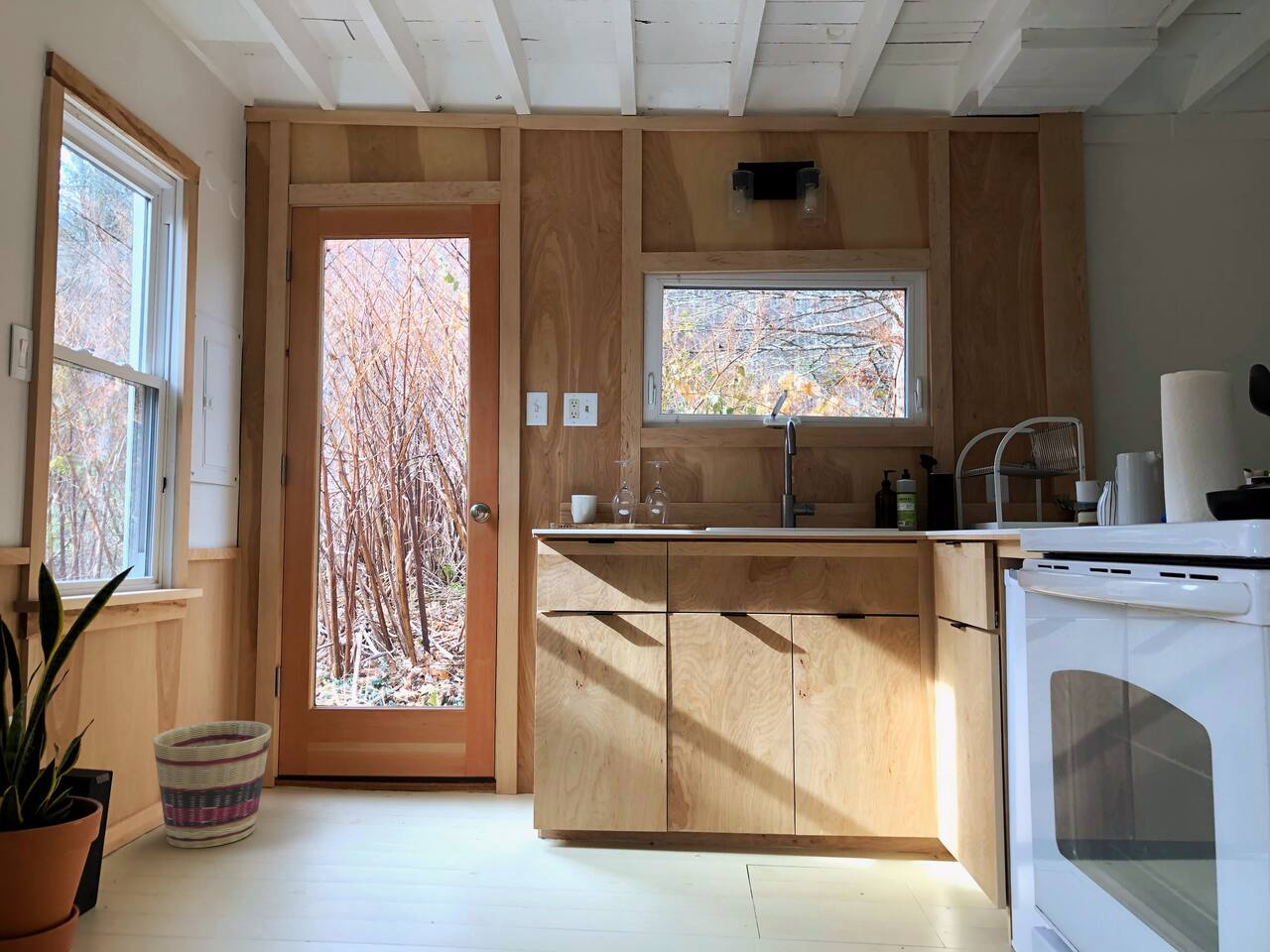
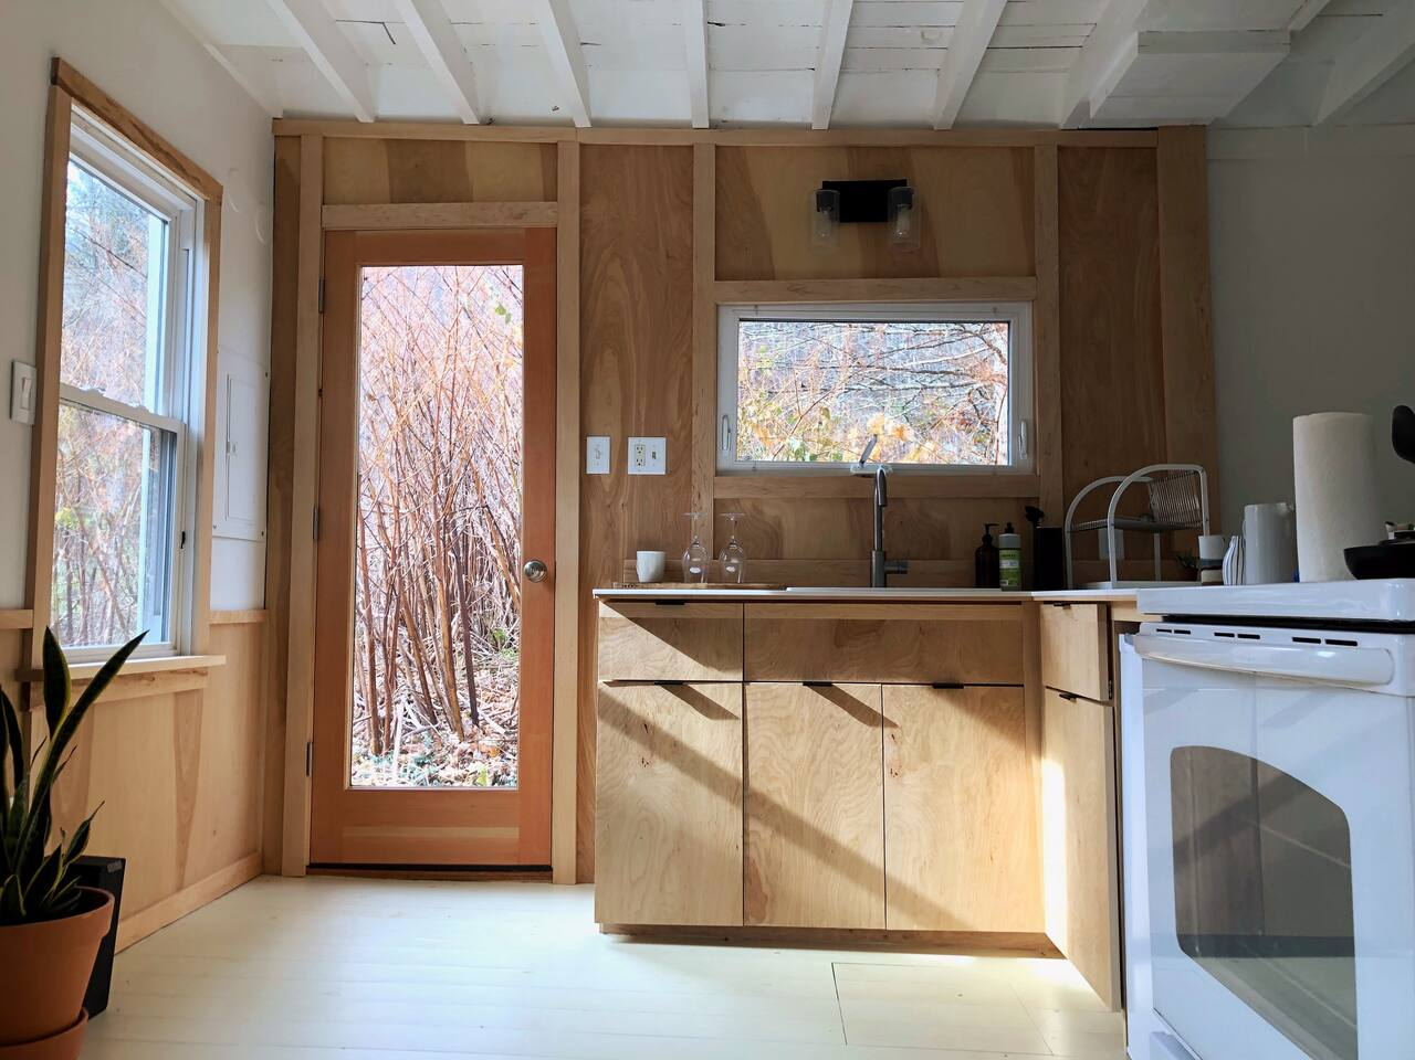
- basket [152,720,273,849]
